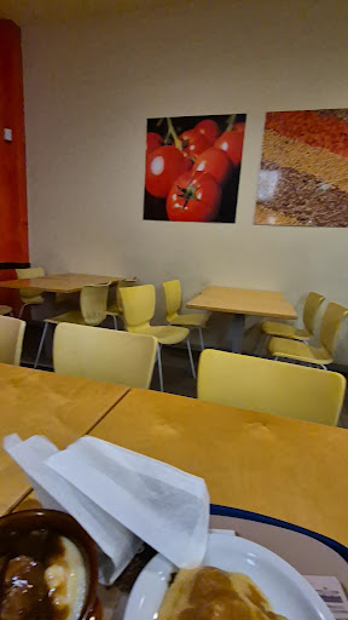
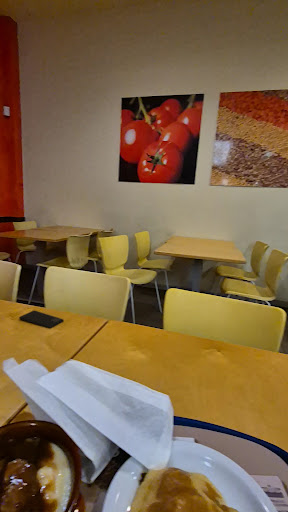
+ smartphone [18,309,65,330]
